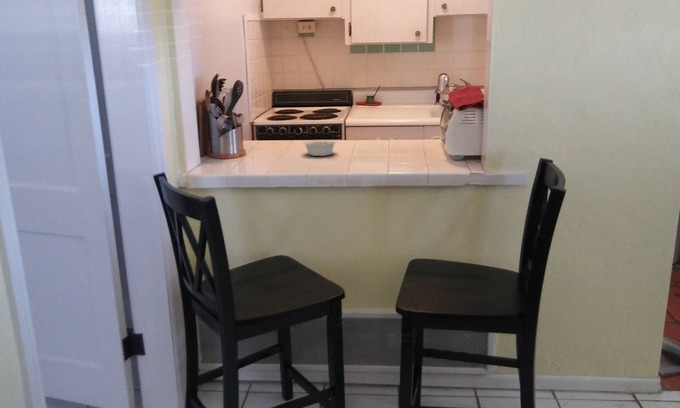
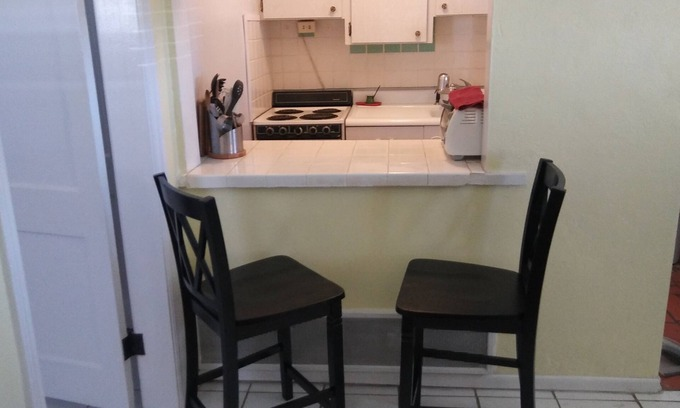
- legume [302,139,338,157]
